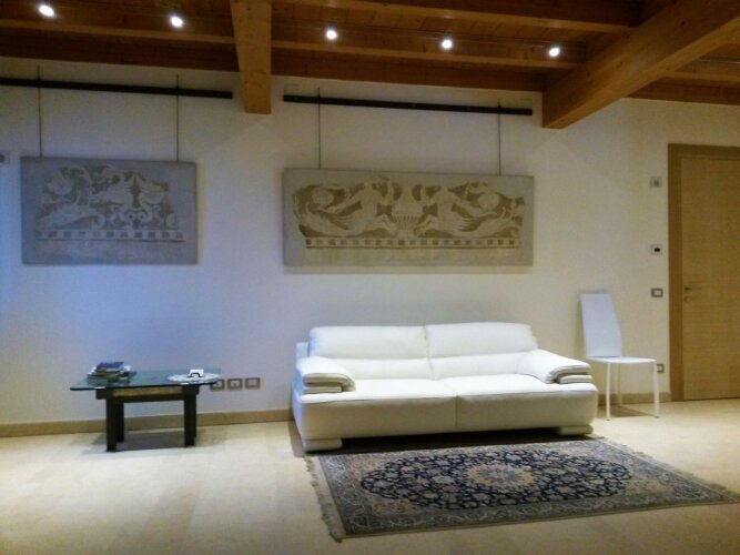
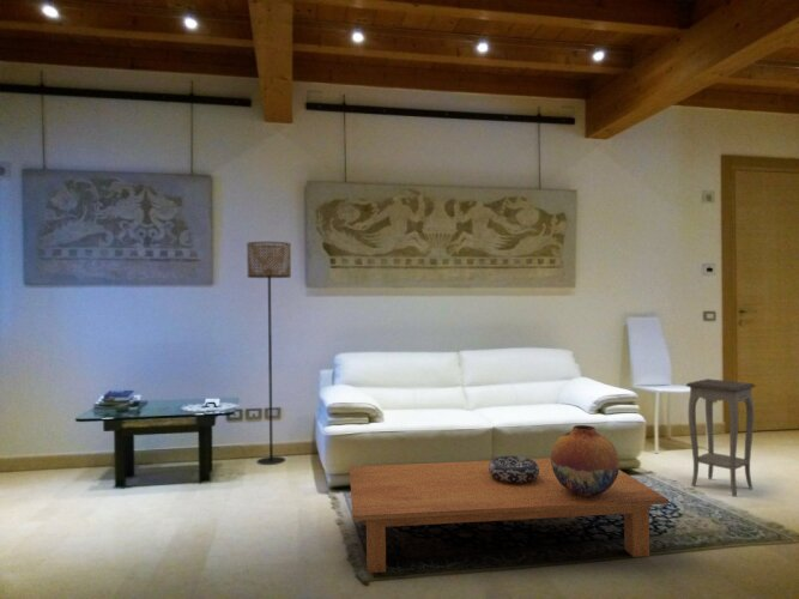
+ vase [550,424,621,497]
+ accent table [685,377,757,498]
+ coffee table [349,458,670,574]
+ floor lamp [246,241,292,466]
+ decorative bowl [489,455,539,483]
